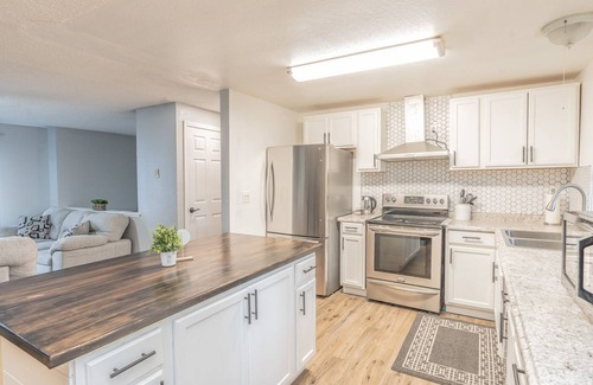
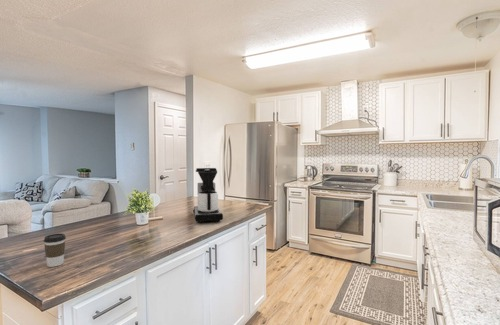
+ coffee cup [43,233,67,268]
+ coffee maker [192,167,224,224]
